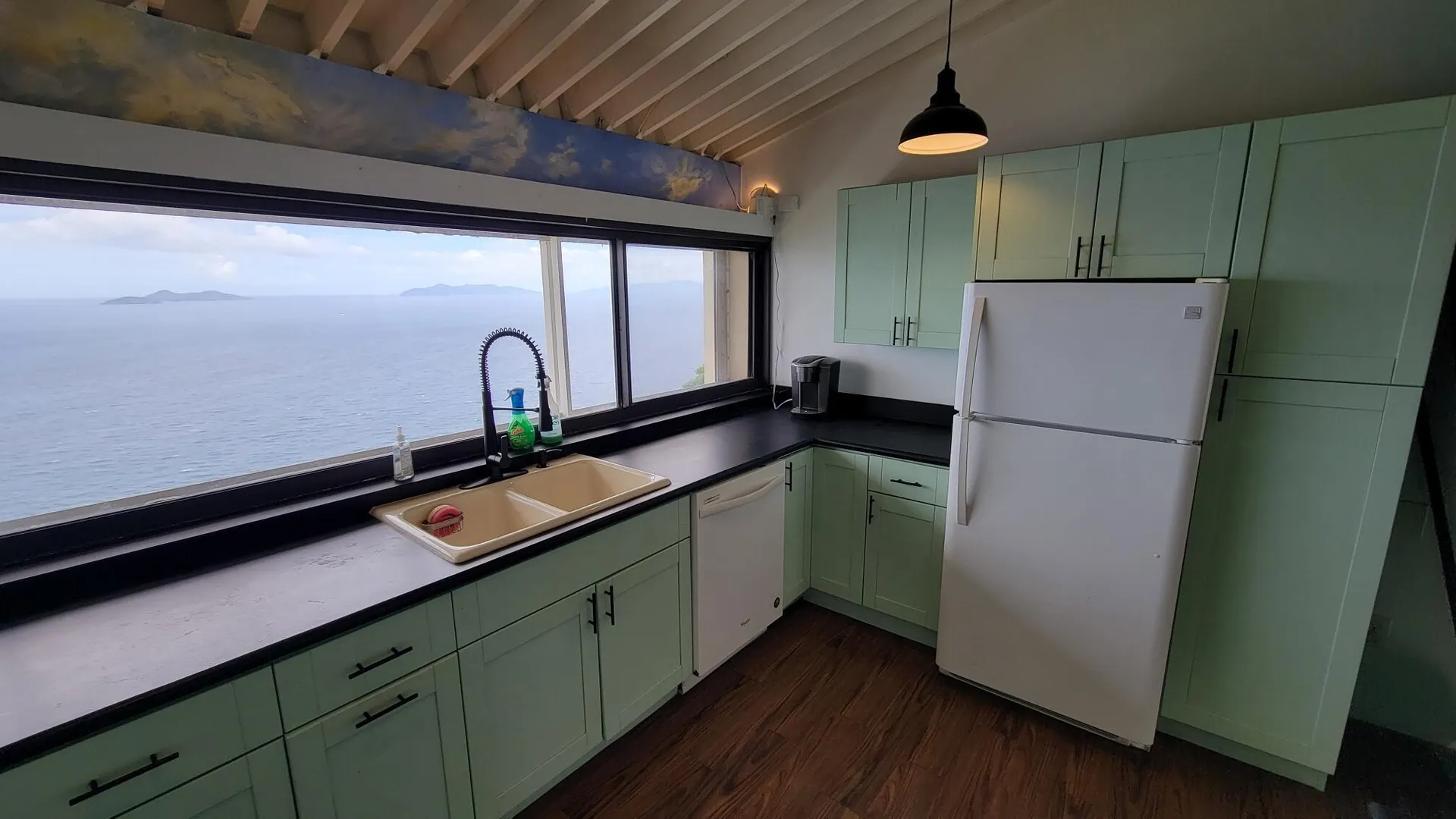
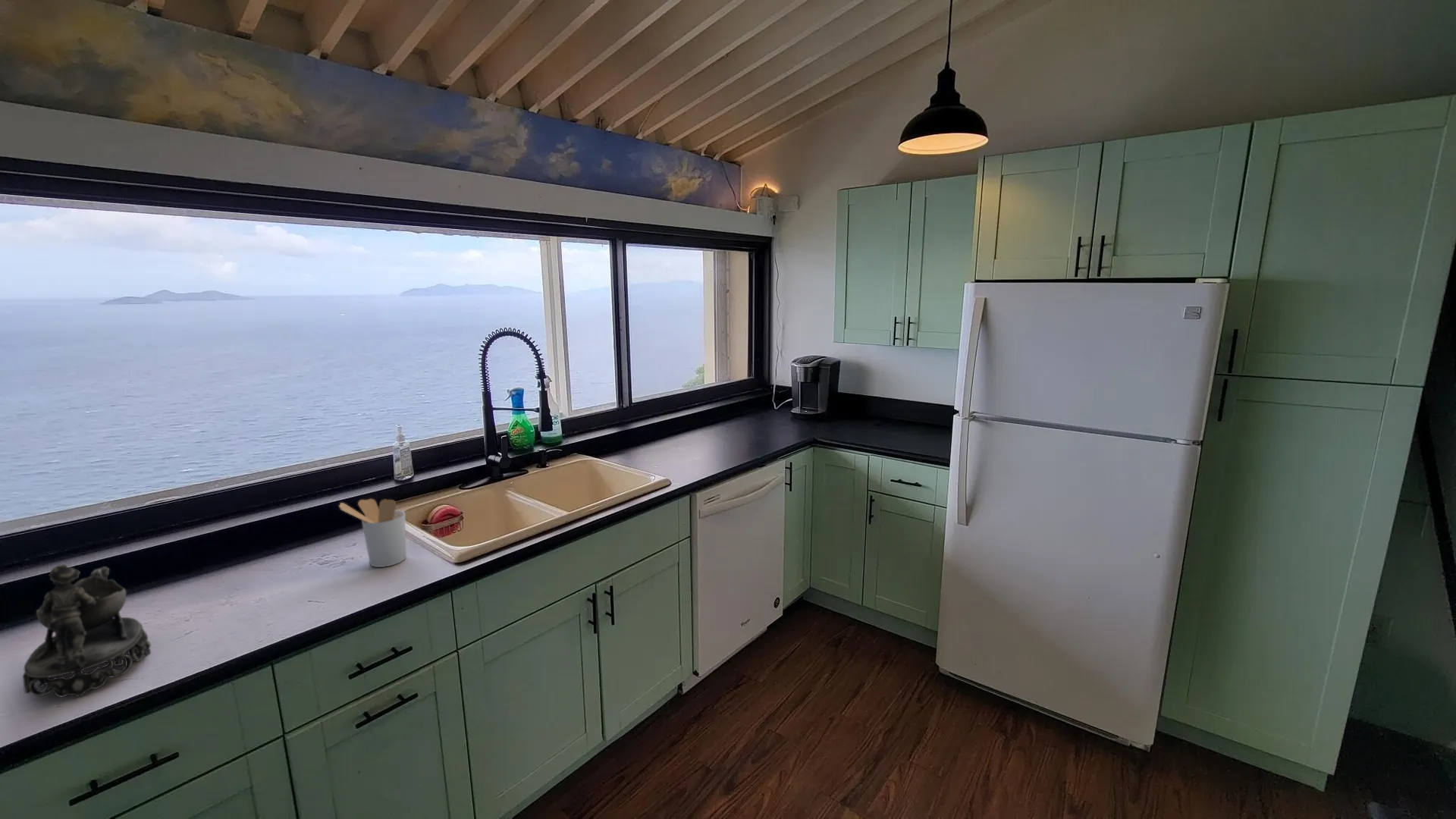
+ utensil holder [338,498,407,568]
+ decorative bowl [22,563,152,698]
